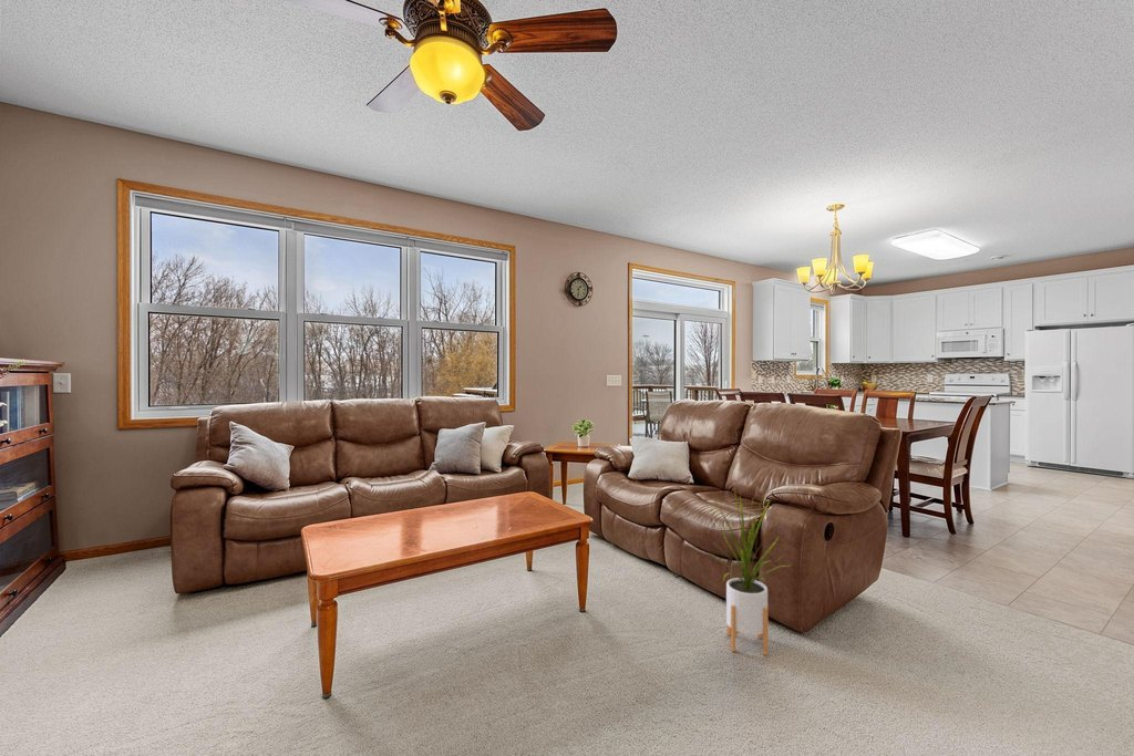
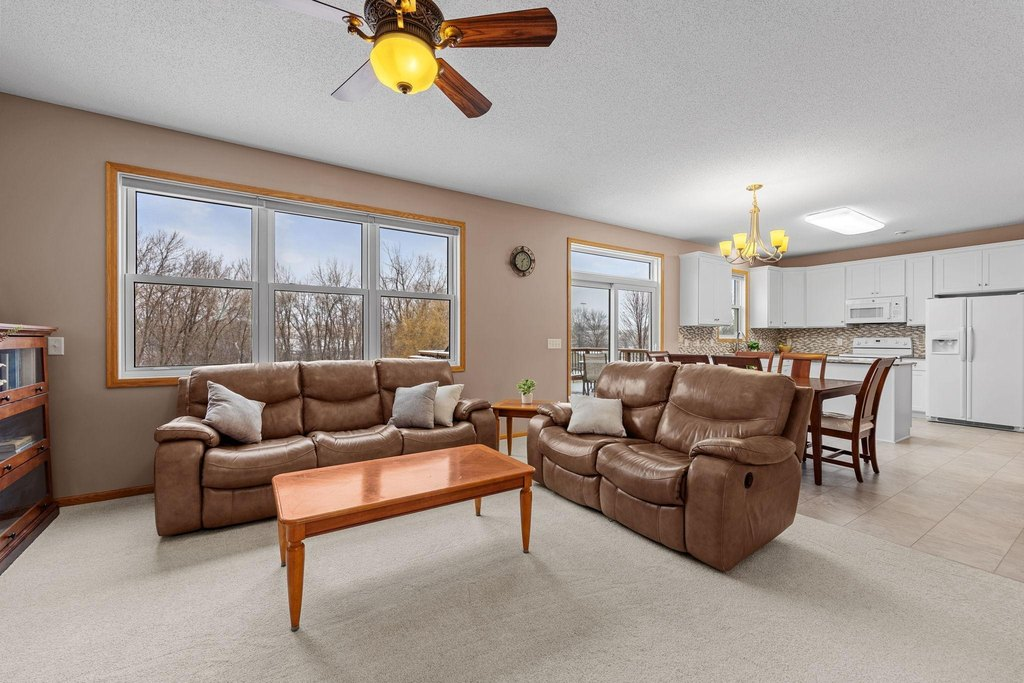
- house plant [699,489,793,656]
